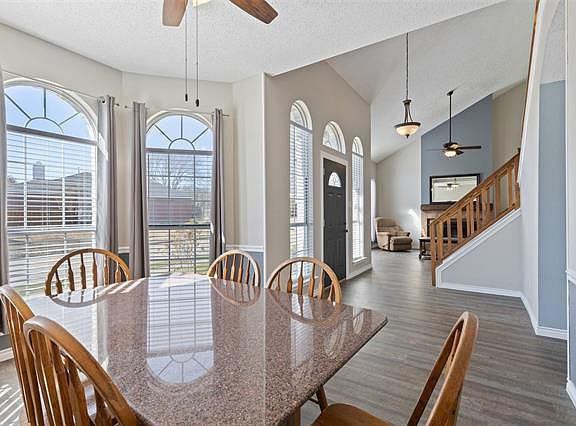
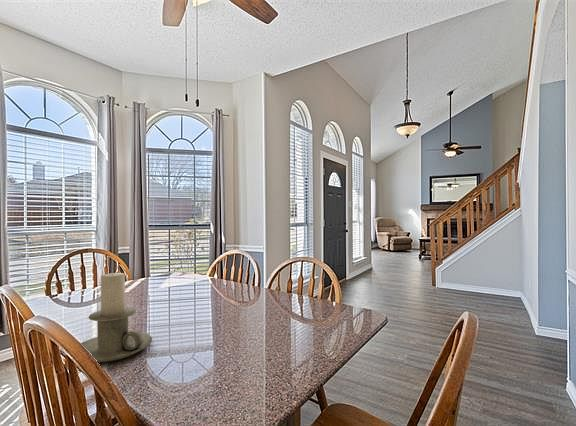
+ candle holder [80,272,153,363]
